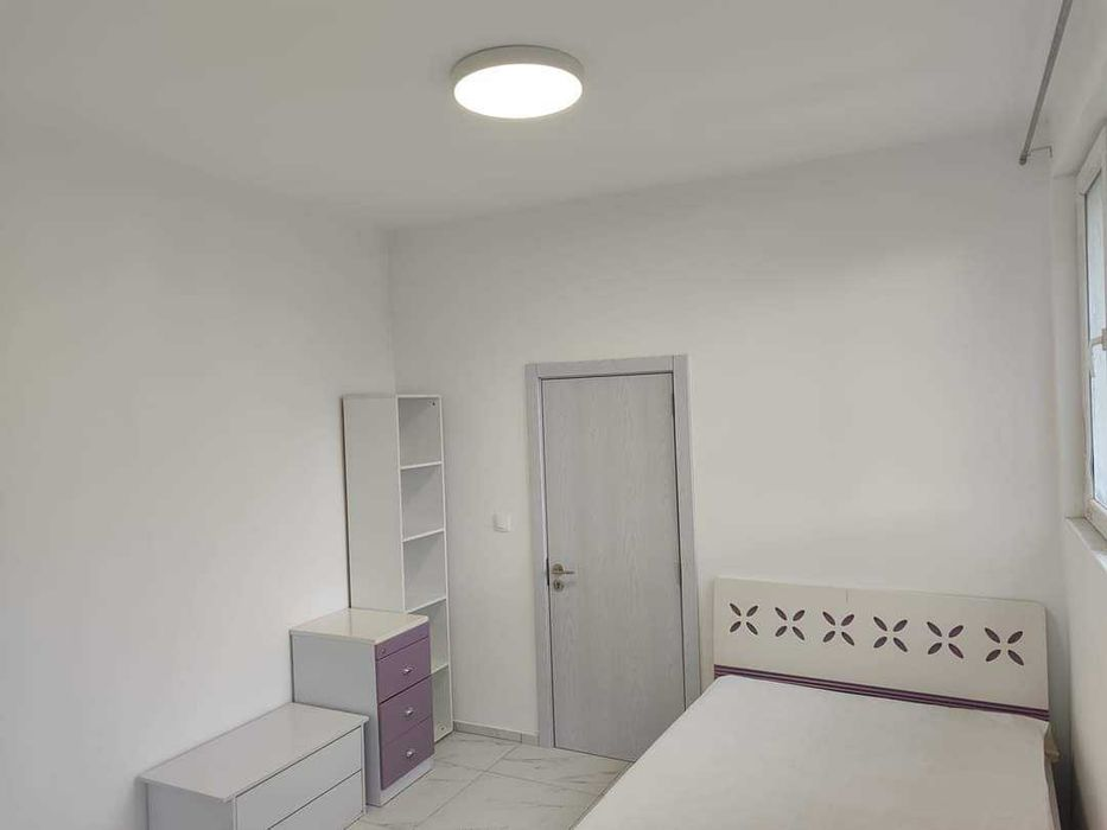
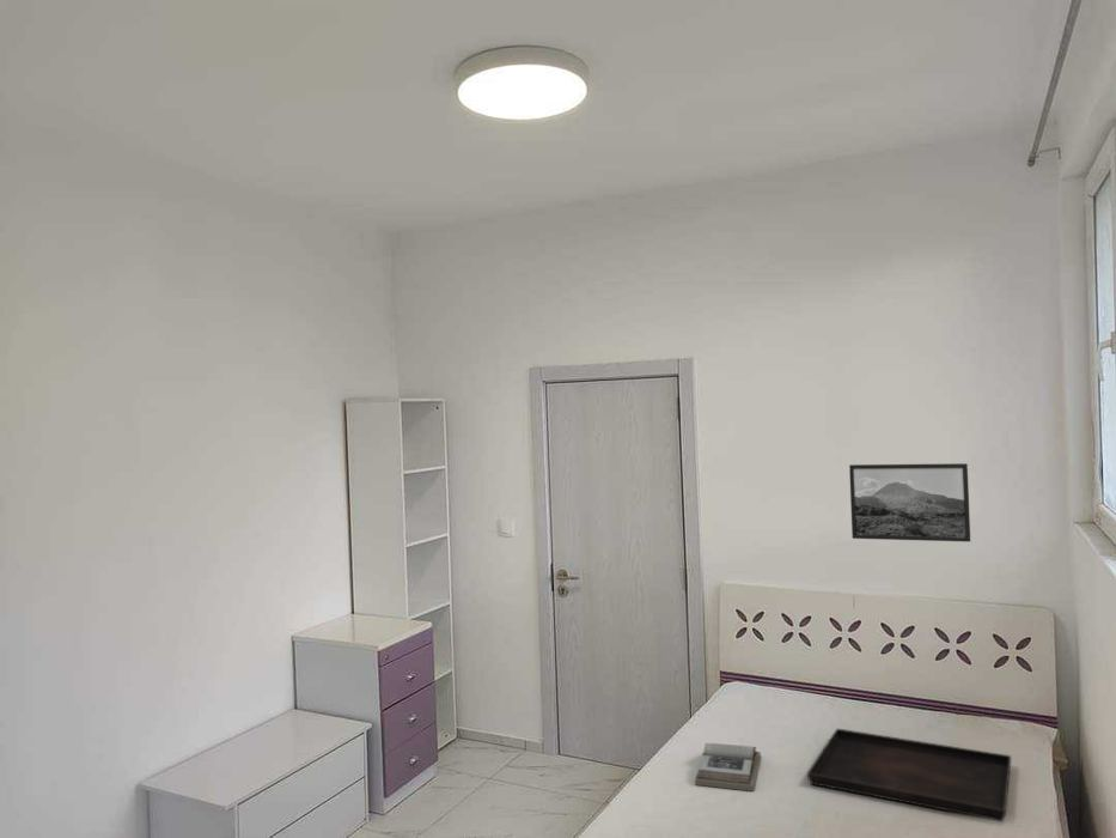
+ serving tray [806,728,1012,822]
+ book [694,742,762,793]
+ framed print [848,462,971,542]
